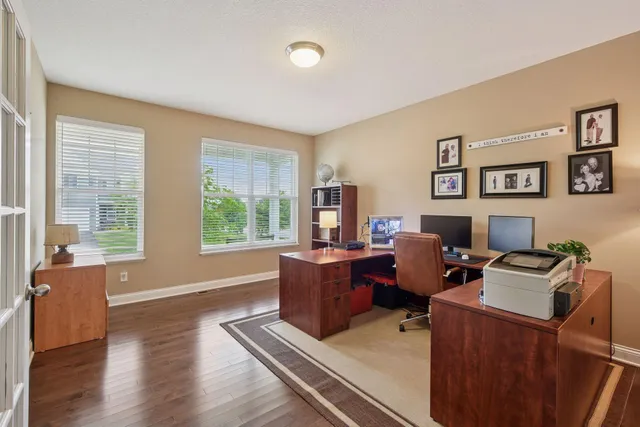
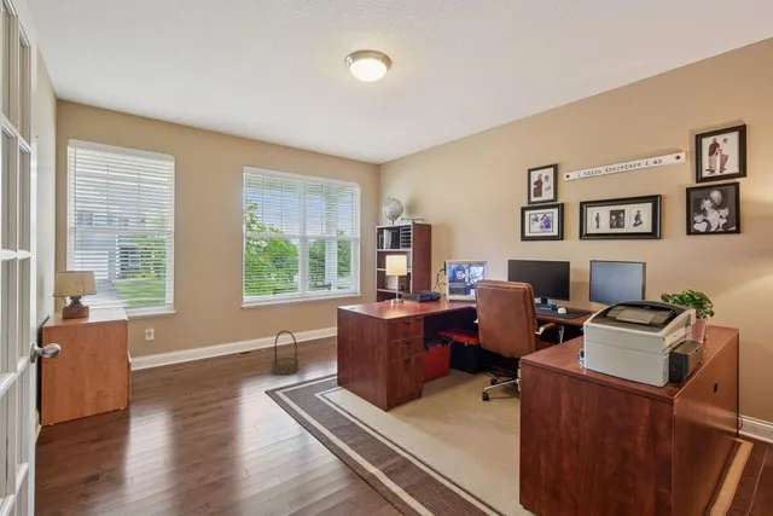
+ basket [271,330,300,376]
